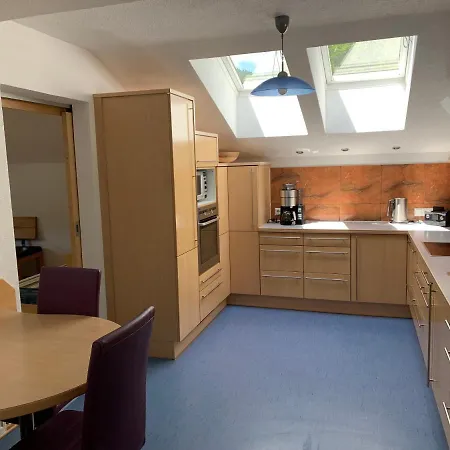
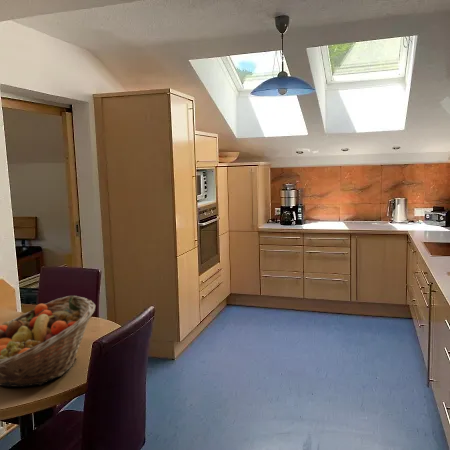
+ fruit basket [0,295,97,388]
